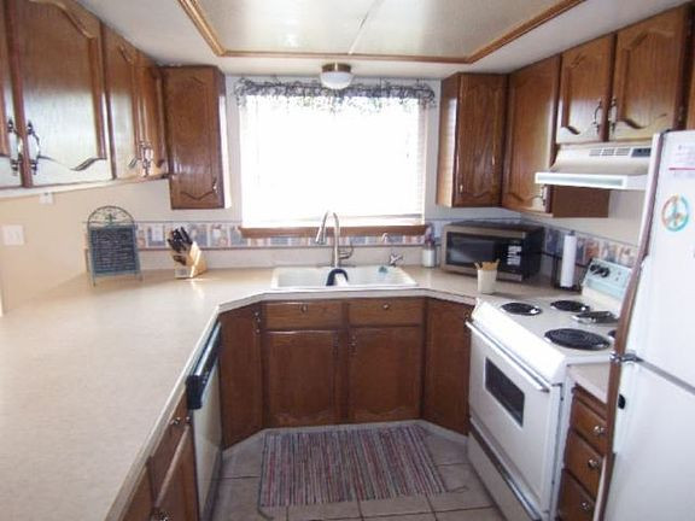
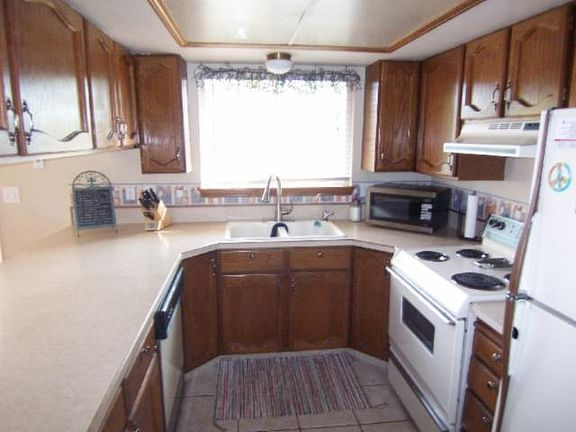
- utensil holder [473,258,501,295]
